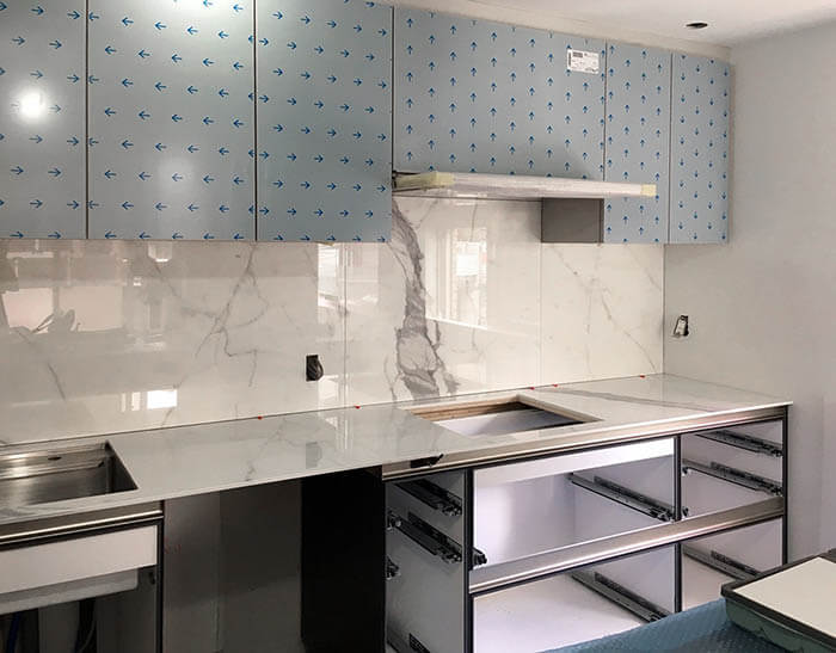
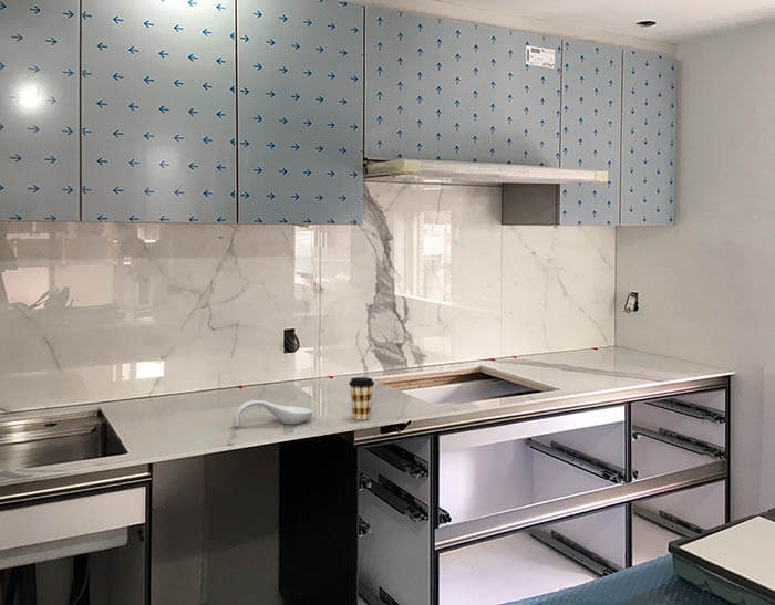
+ coffee cup [348,376,375,420]
+ spoon rest [231,399,314,428]
